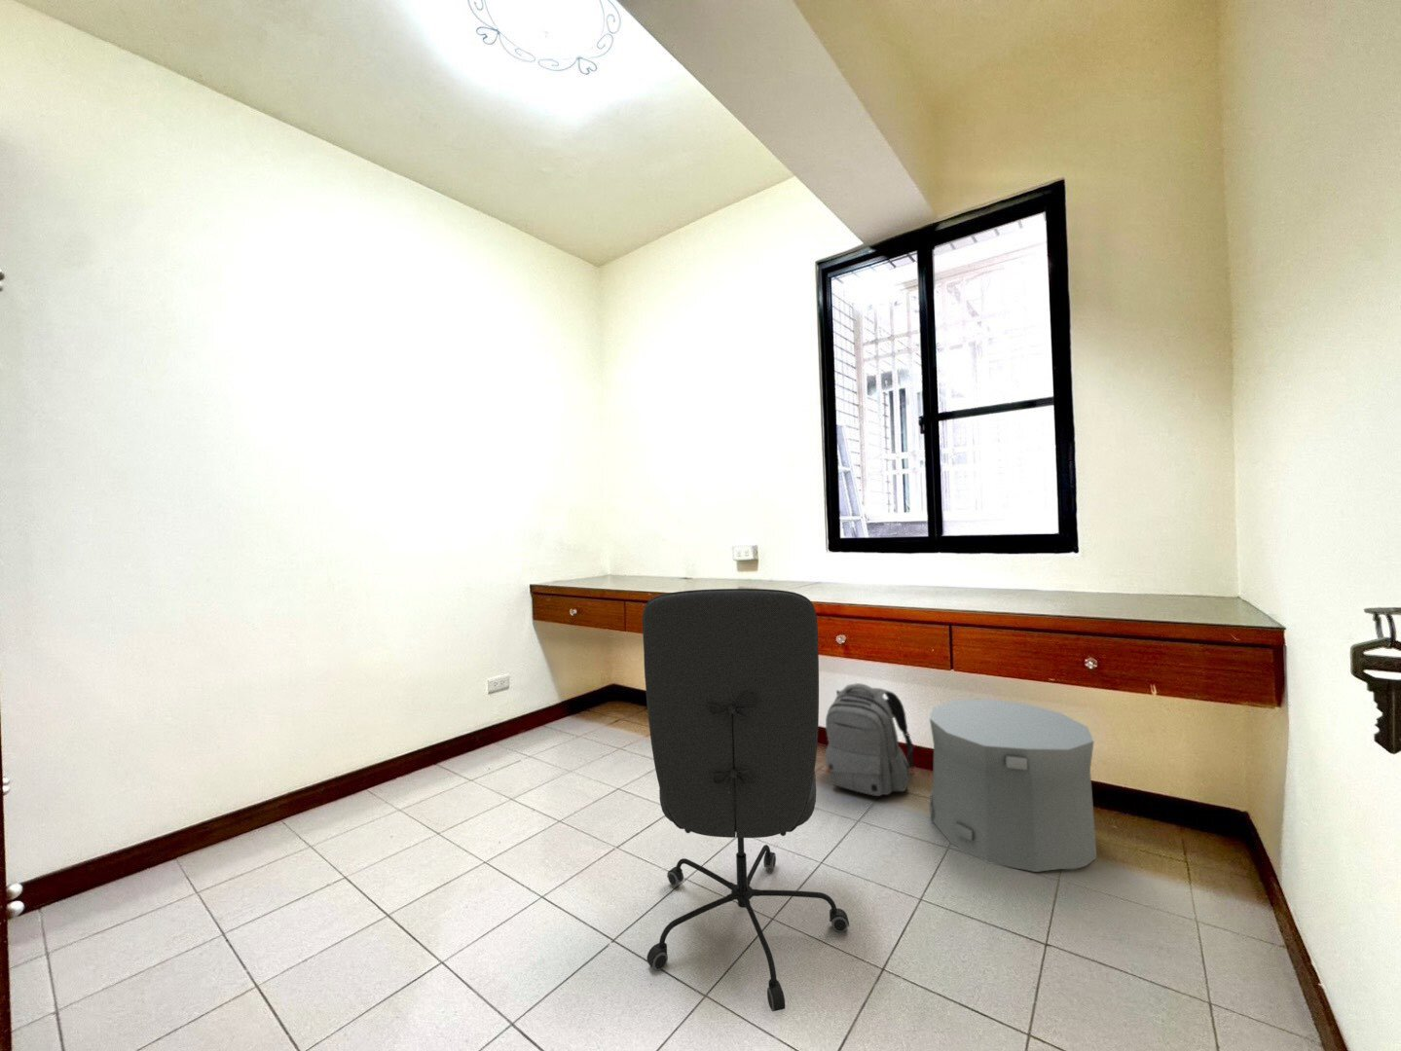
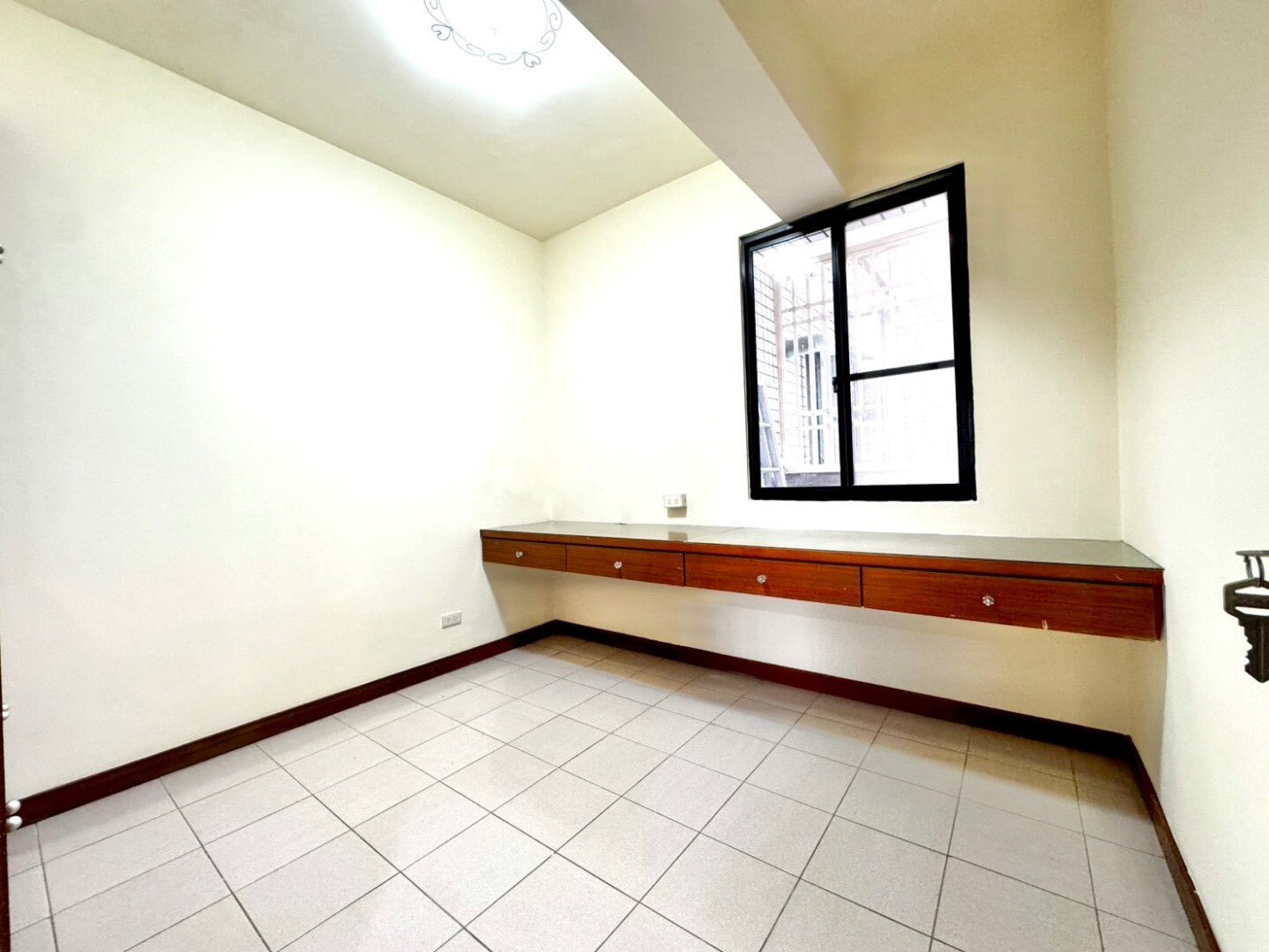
- trash can [928,698,1097,873]
- office chair [641,587,850,1012]
- backpack [824,682,915,797]
